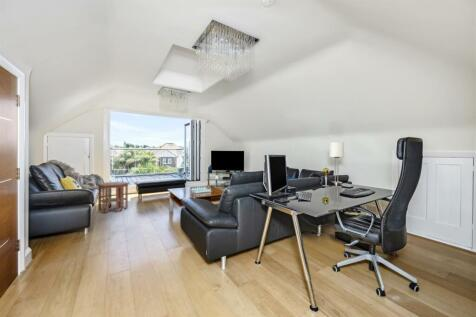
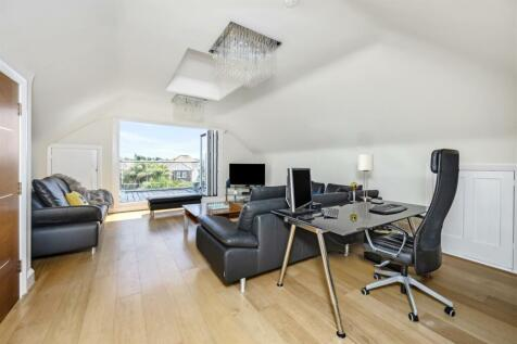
- side table [95,181,131,214]
